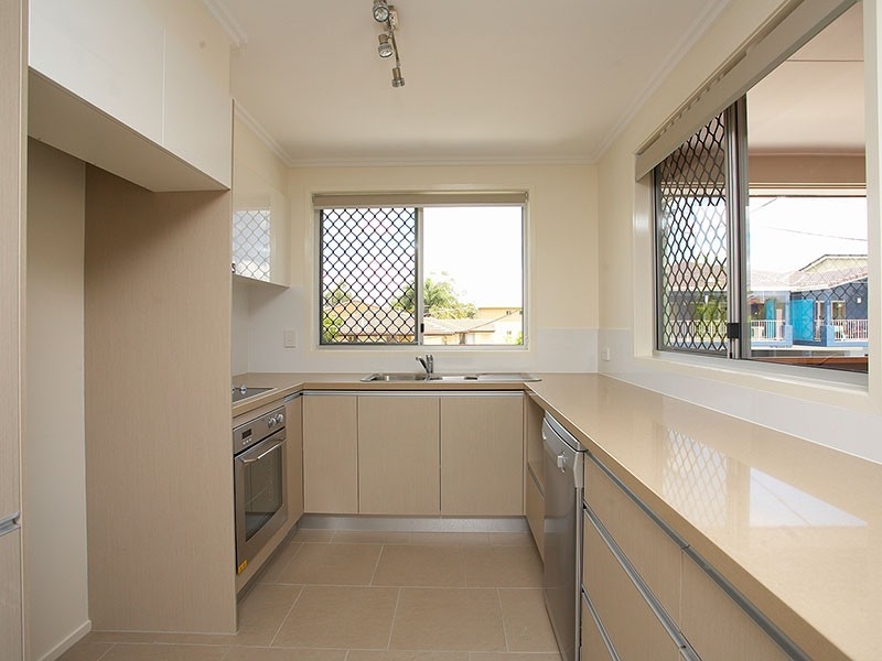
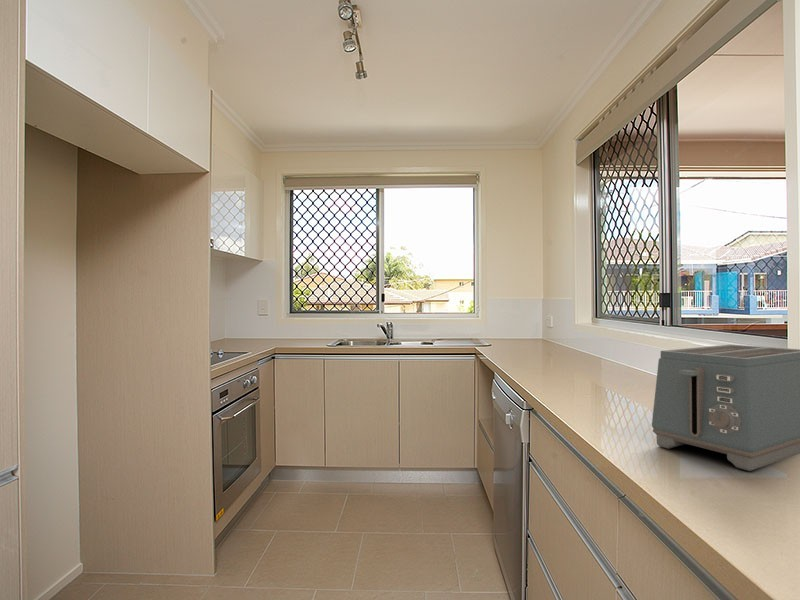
+ toaster [651,344,800,472]
